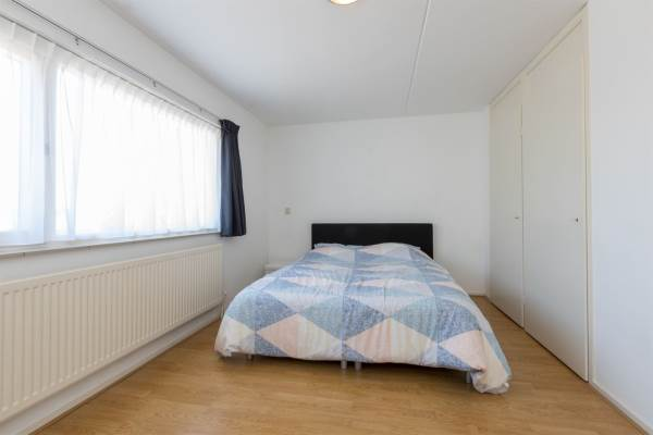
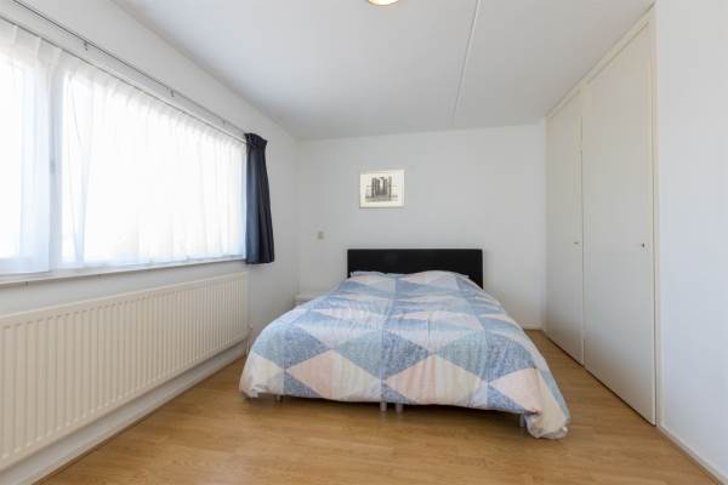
+ wall art [358,169,405,210]
